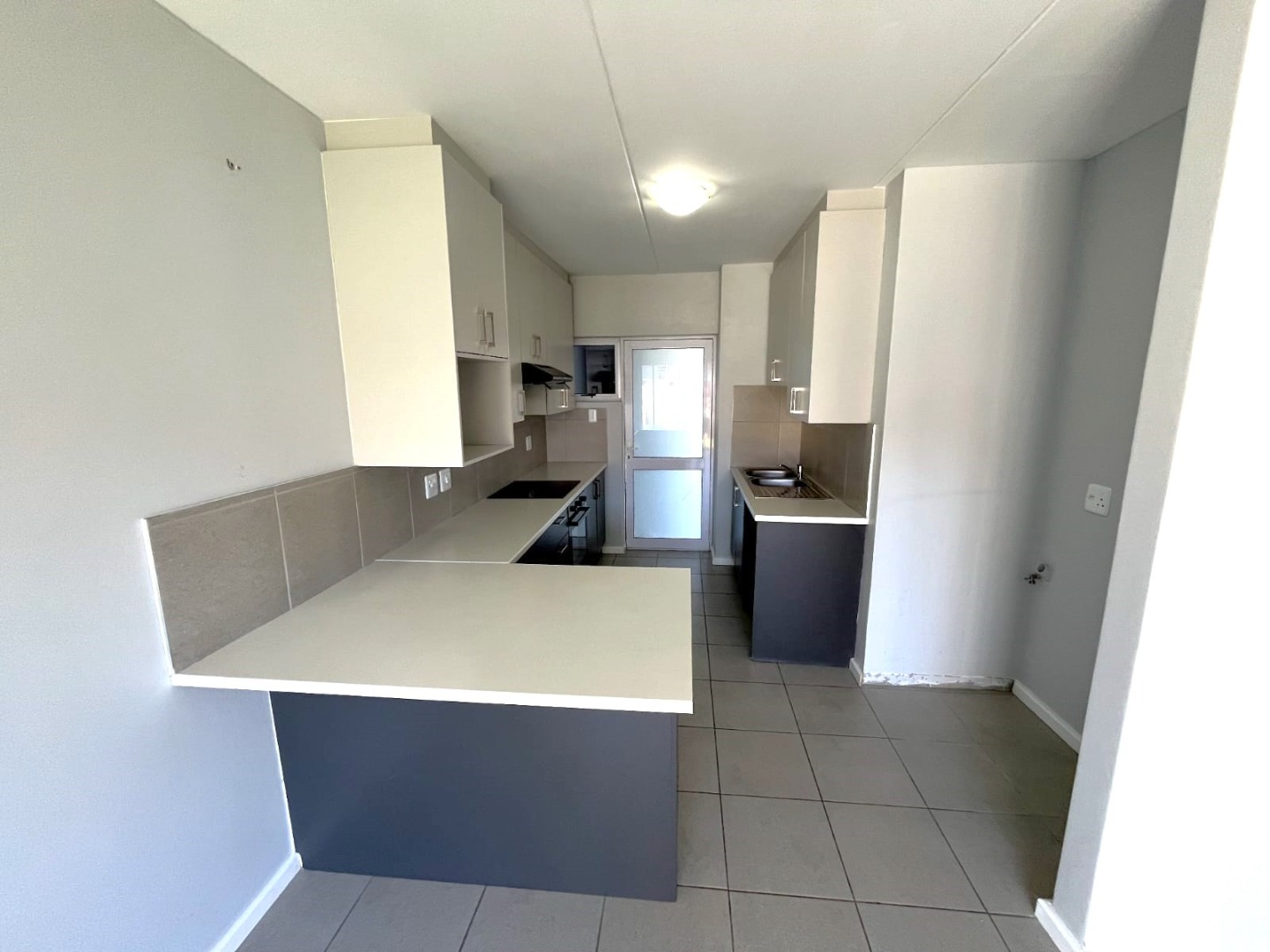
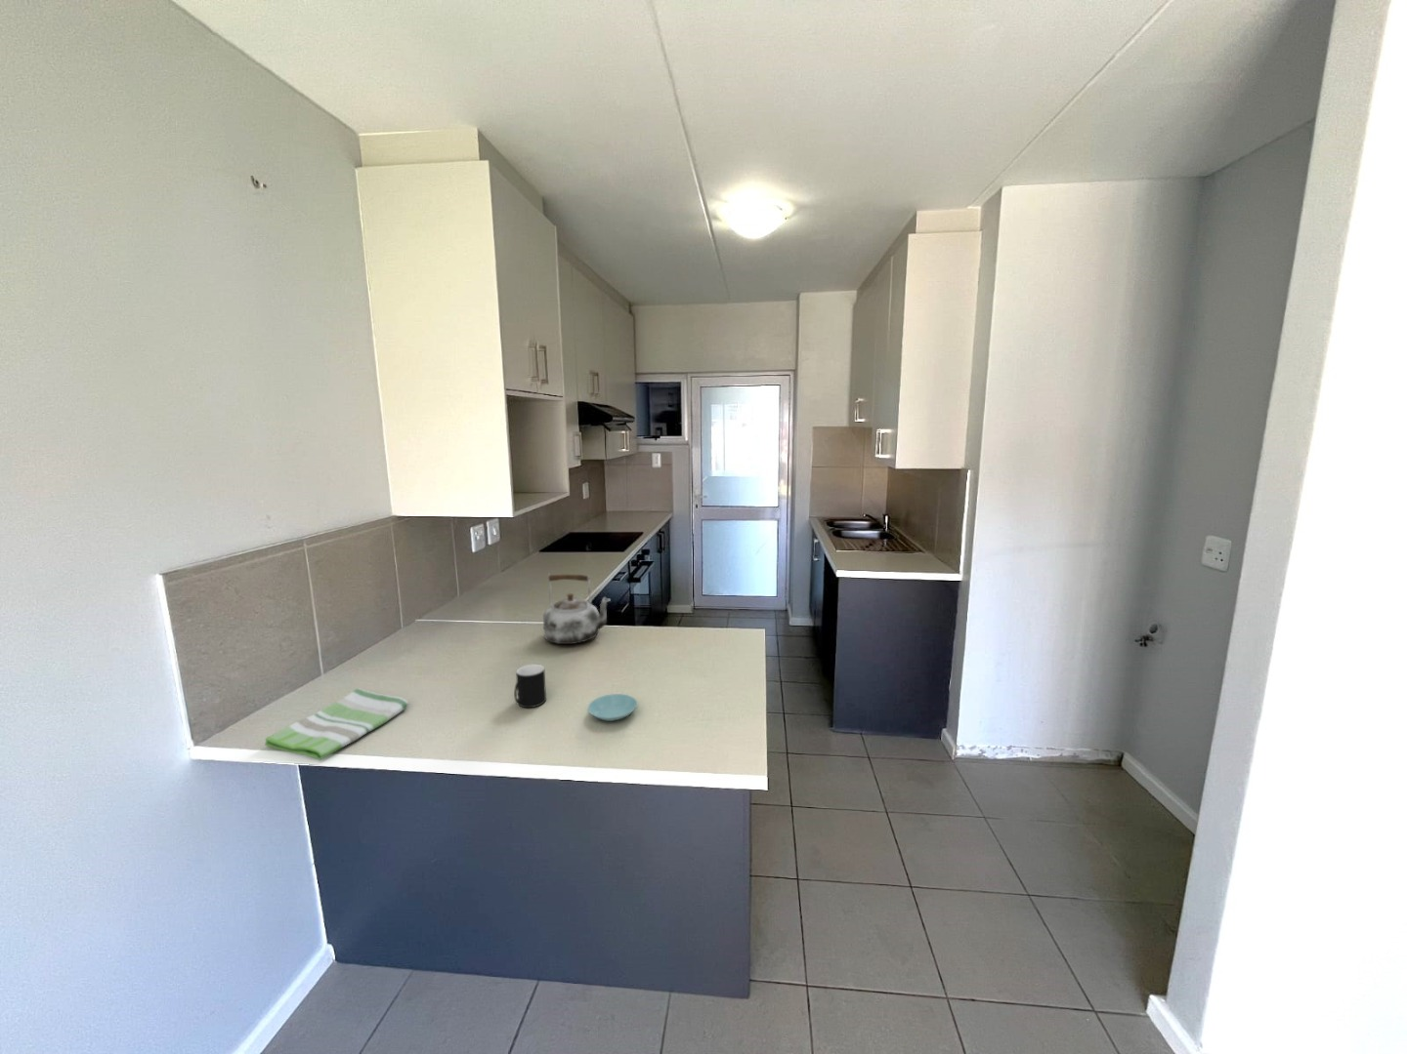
+ dish towel [264,688,410,762]
+ saucer [587,693,638,722]
+ kettle [542,572,612,645]
+ cup [513,663,547,709]
